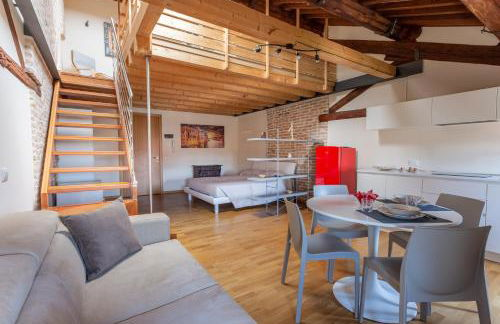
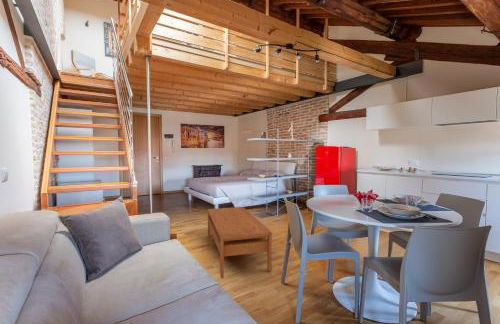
+ coffee table [207,206,273,279]
